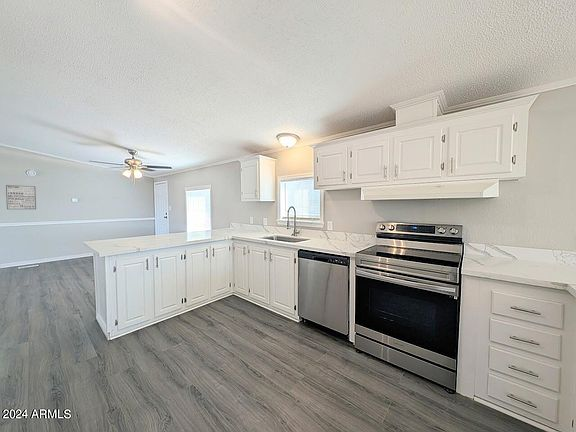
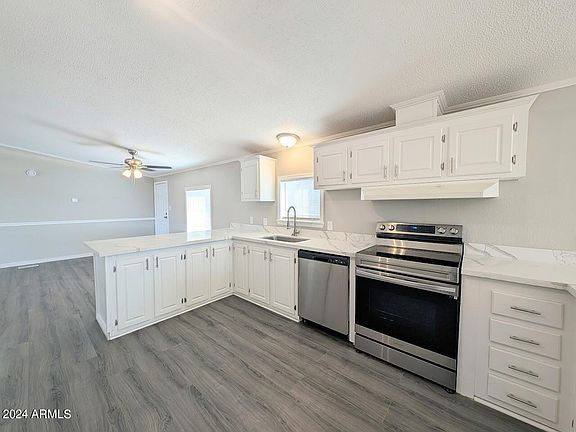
- wall art [5,184,37,210]
